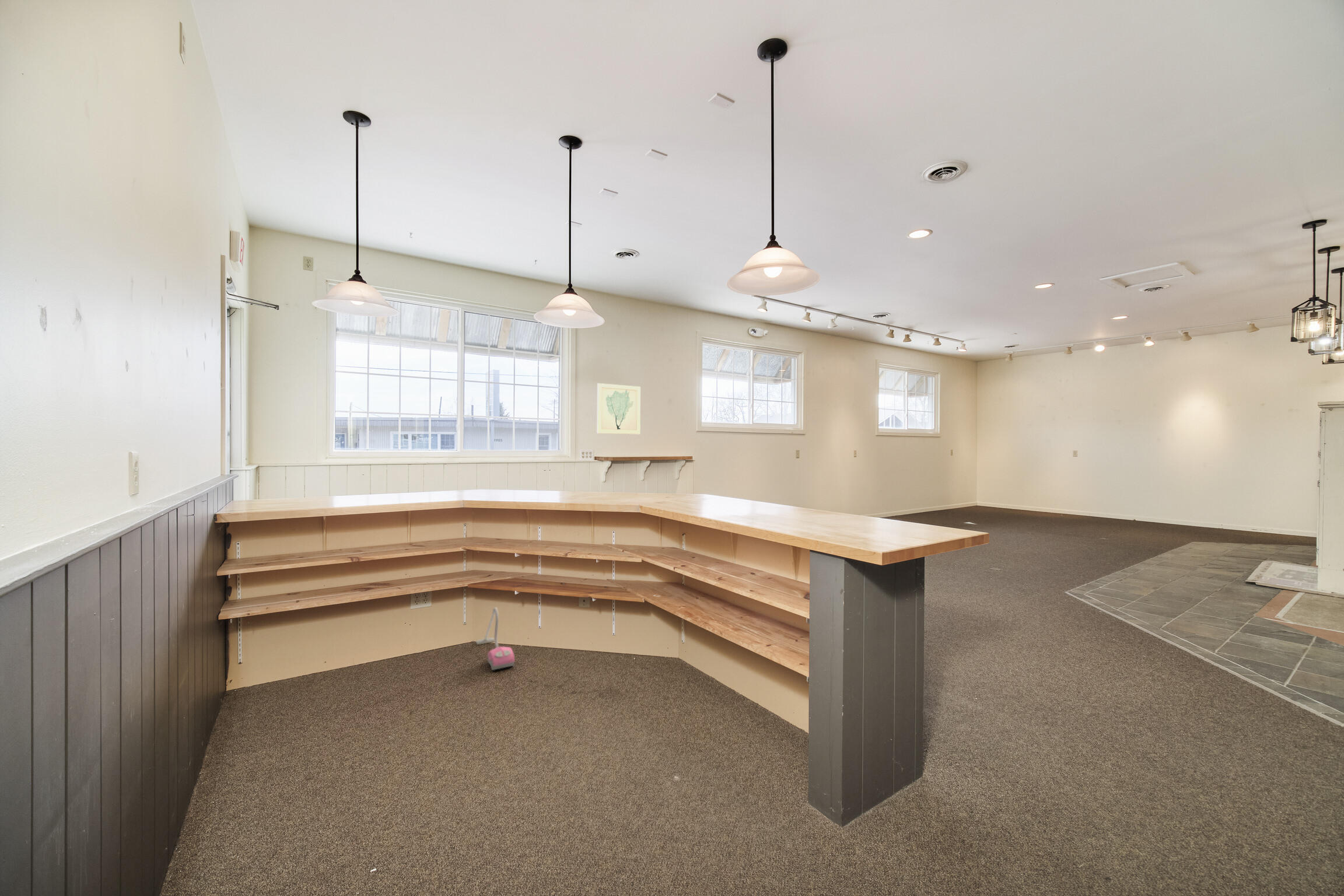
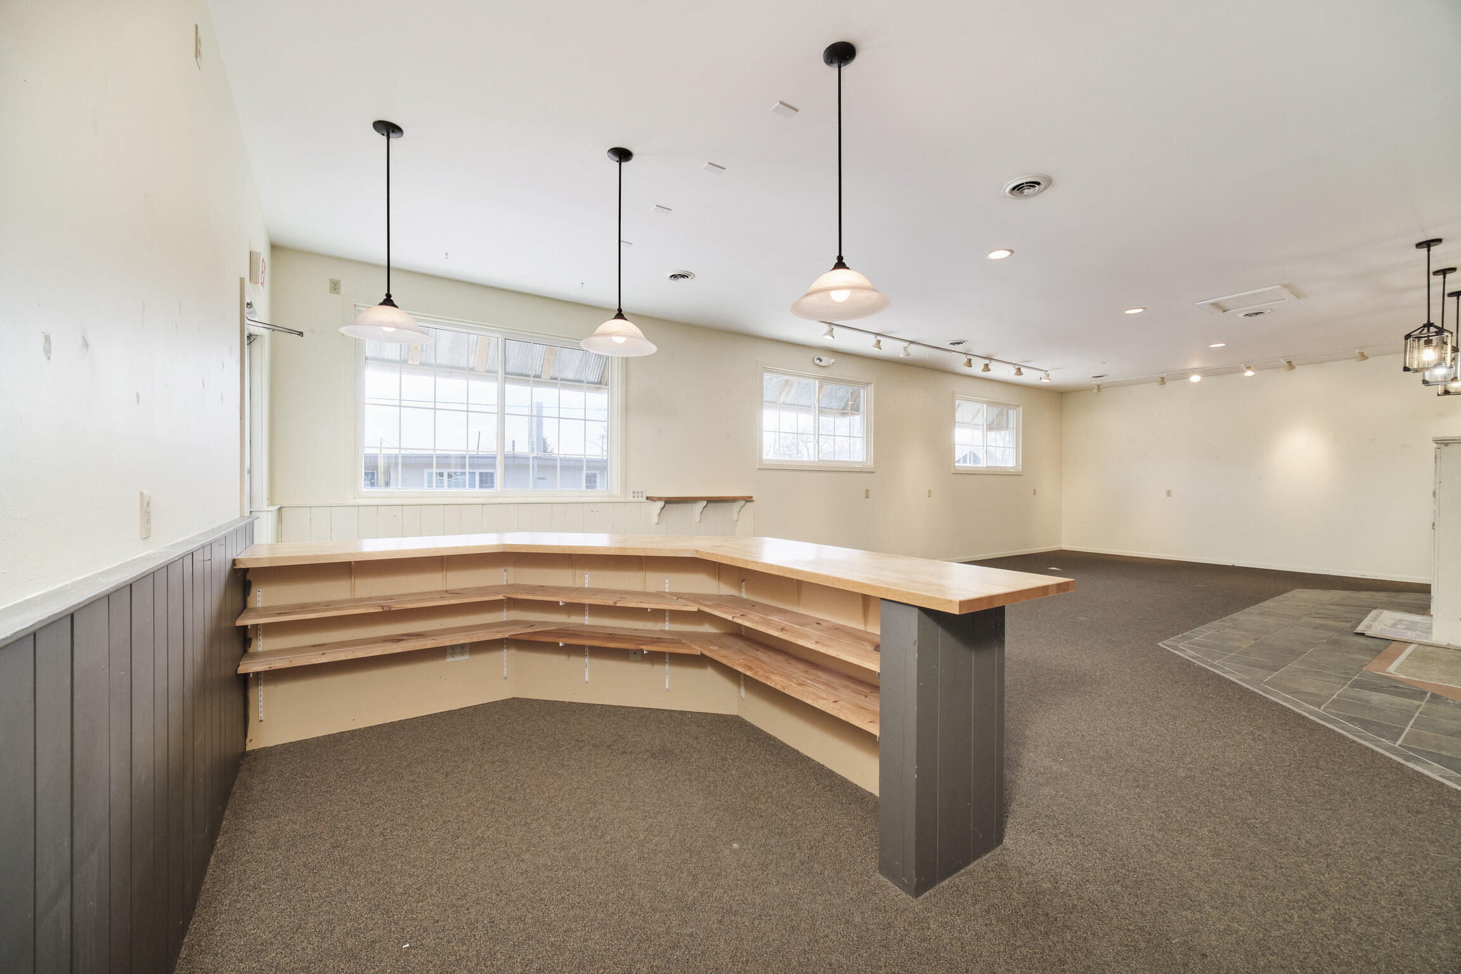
- wall art [597,383,641,435]
- vacuum cleaner [475,607,515,671]
